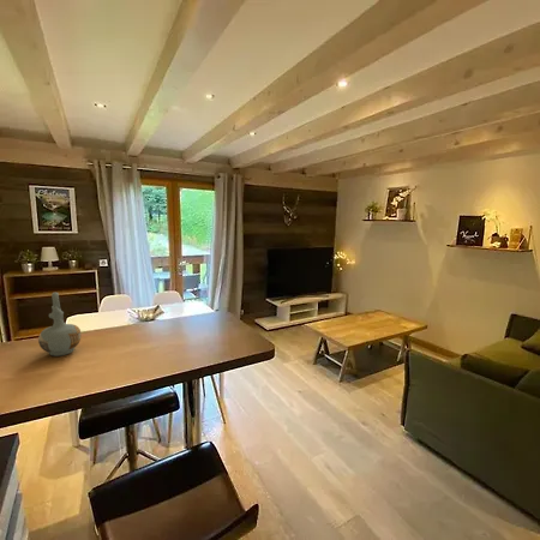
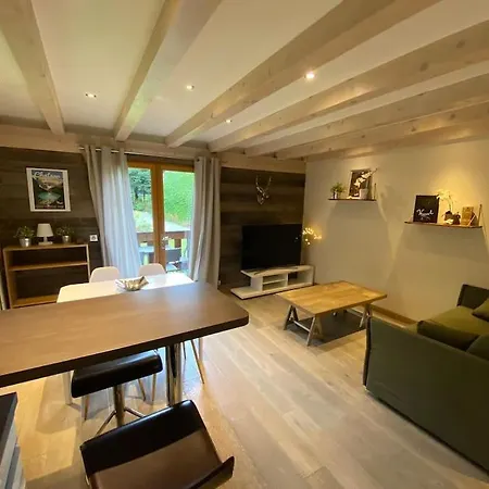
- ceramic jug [37,292,83,358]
